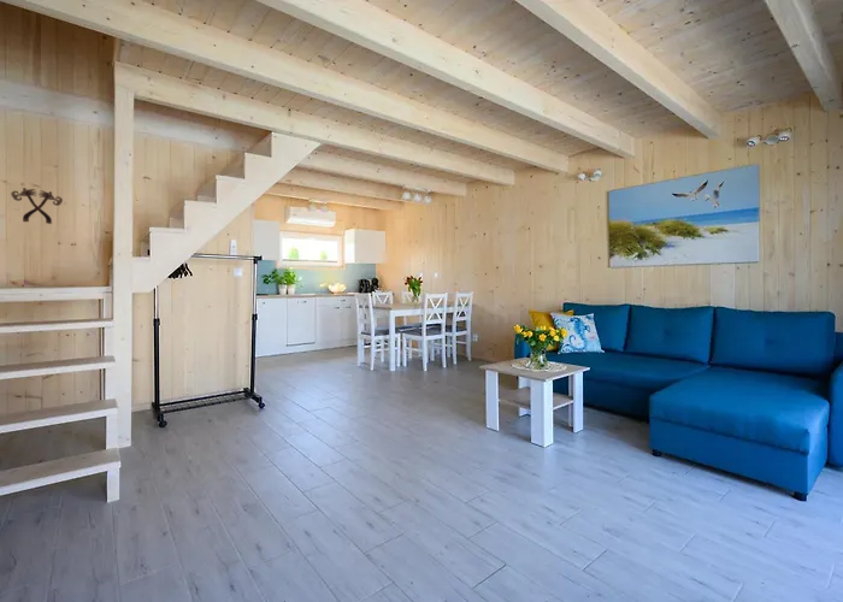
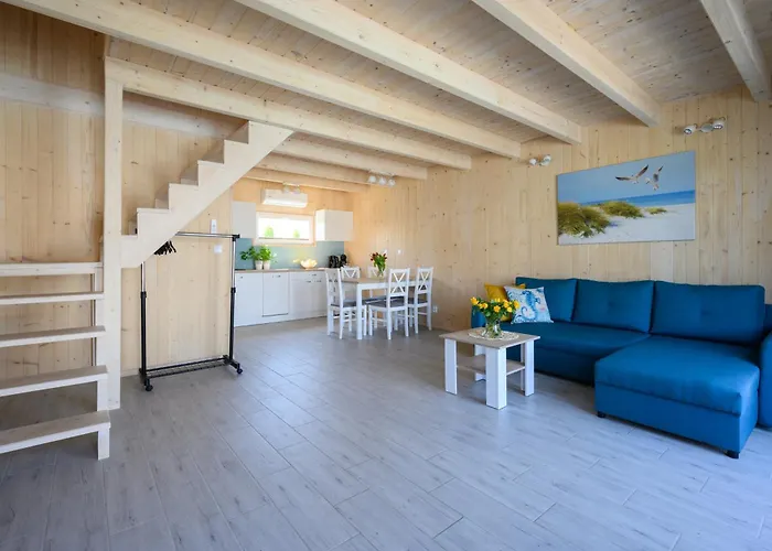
- decorative ornament [10,187,64,225]
